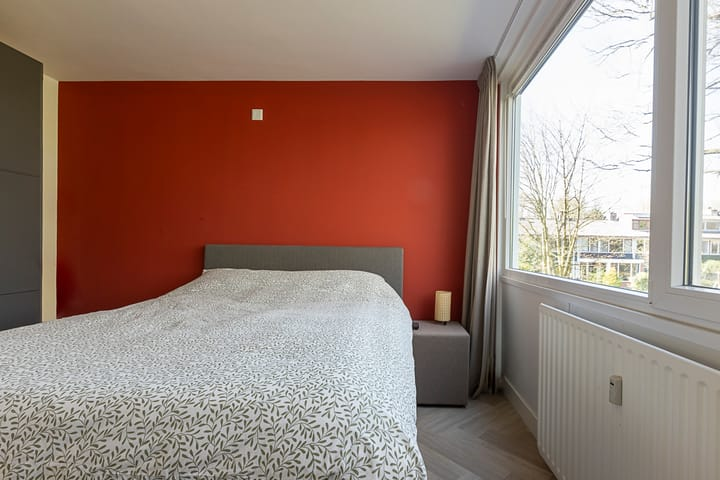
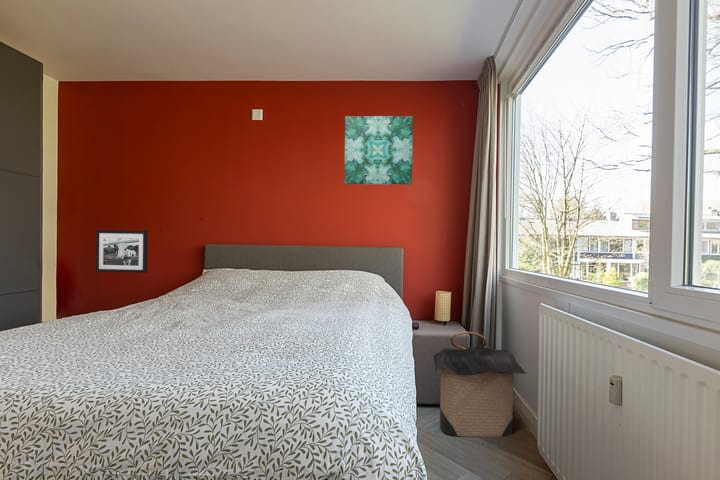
+ picture frame [95,229,149,274]
+ laundry hamper [432,331,527,438]
+ wall art [343,115,414,186]
